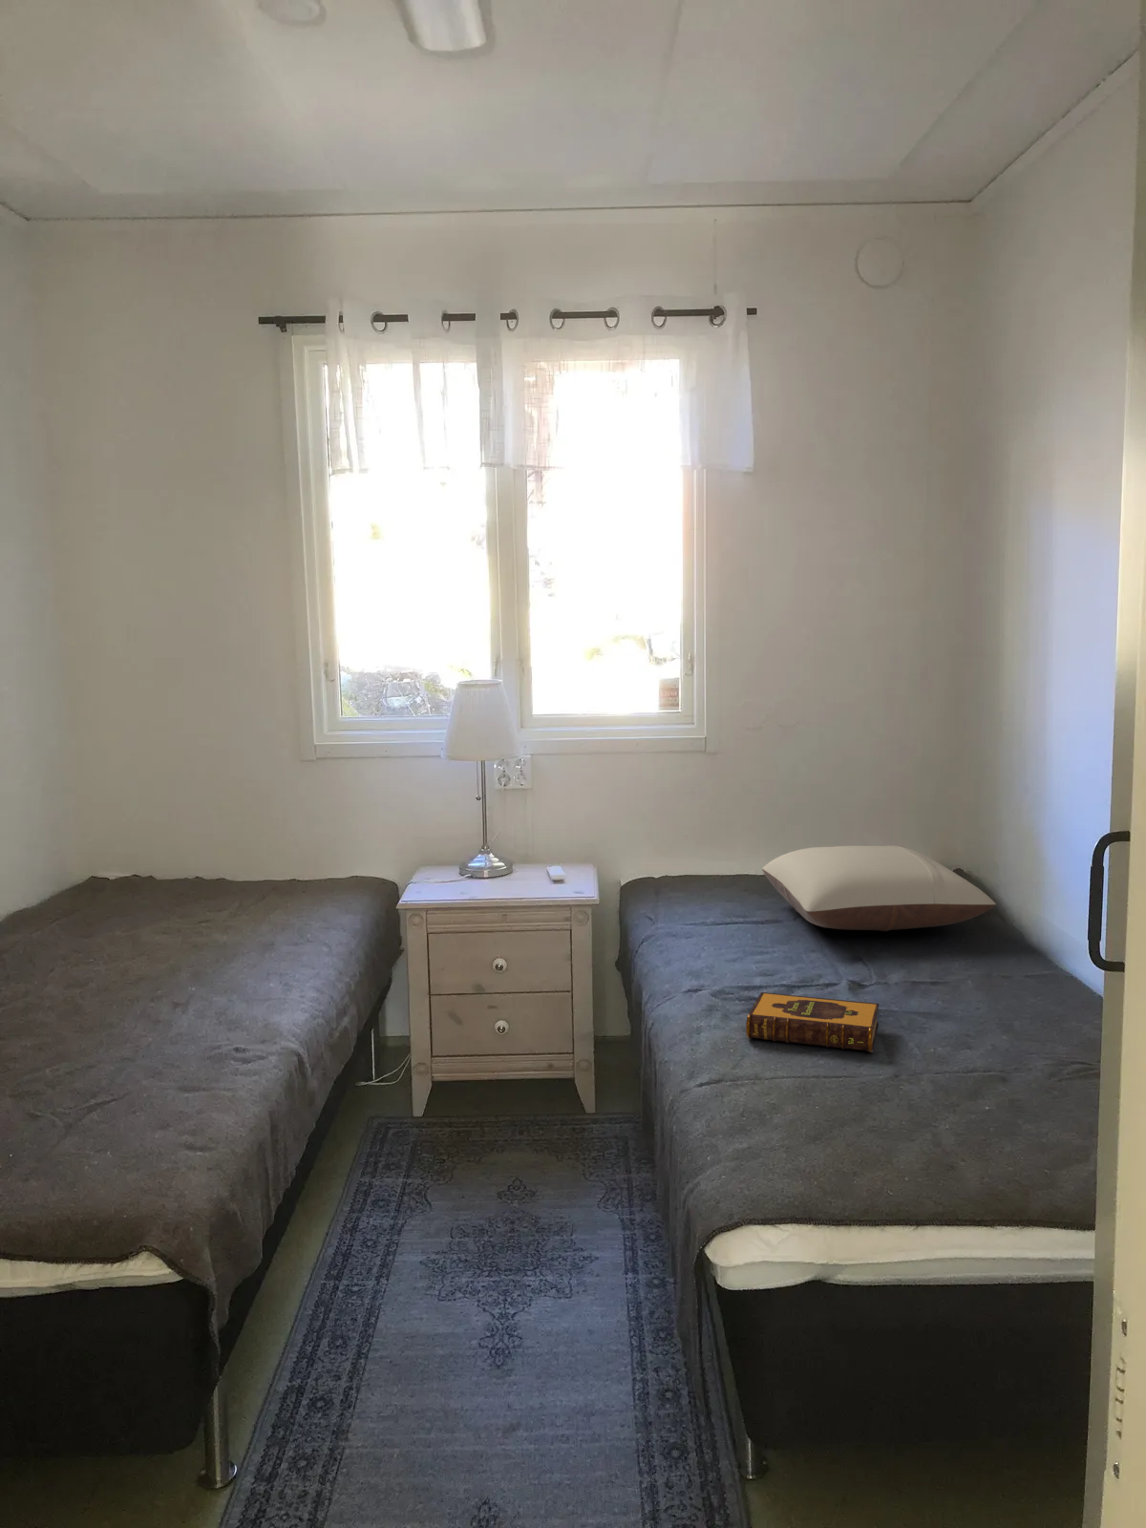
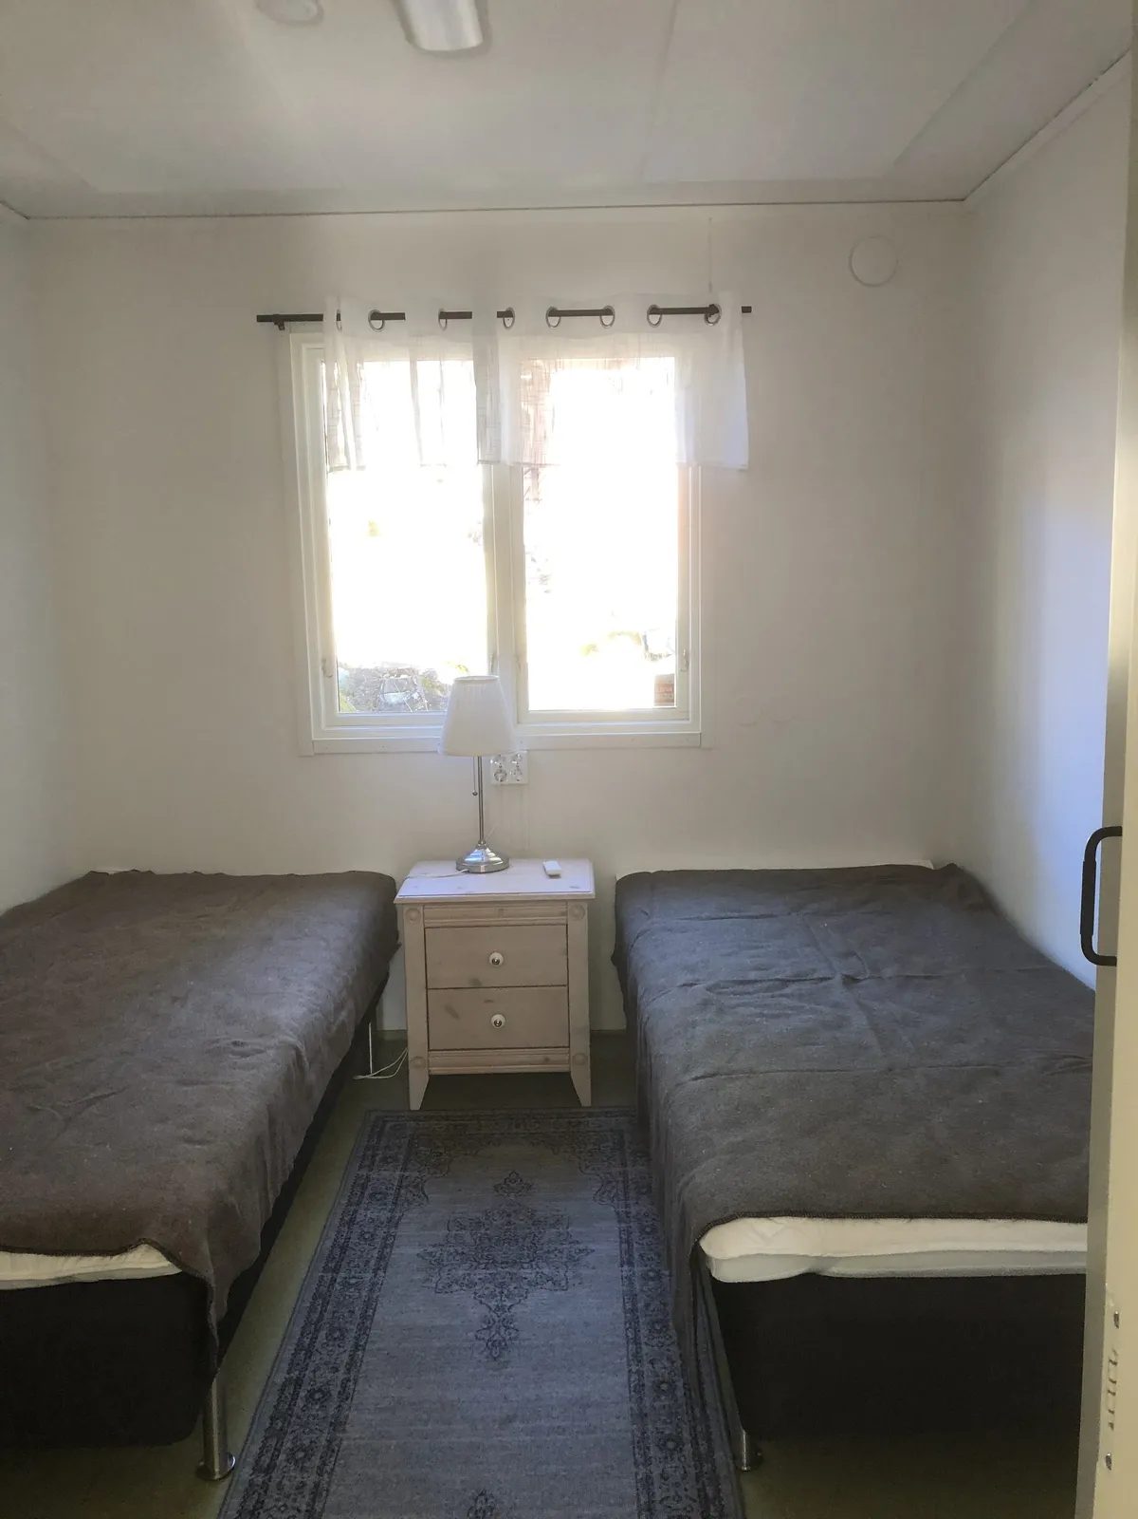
- hardback book [745,991,880,1054]
- pillow [761,845,997,932]
